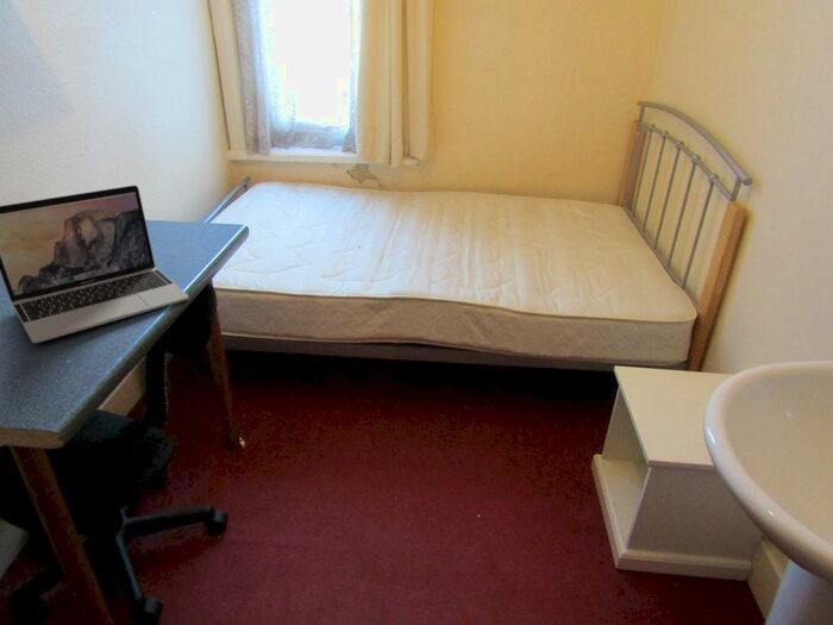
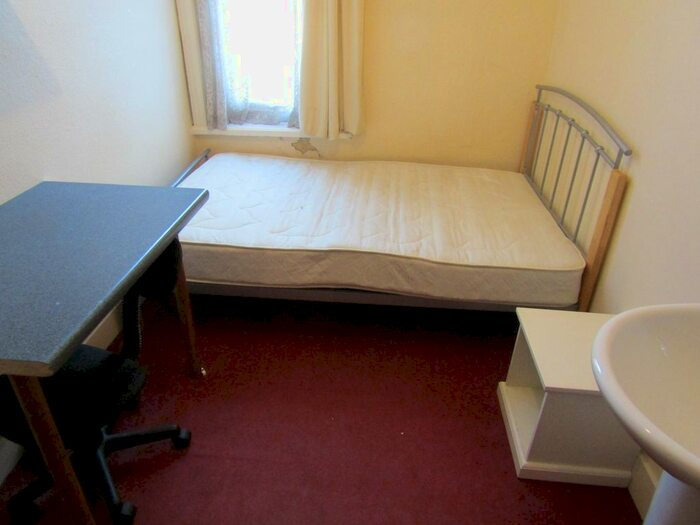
- laptop [0,185,189,344]
